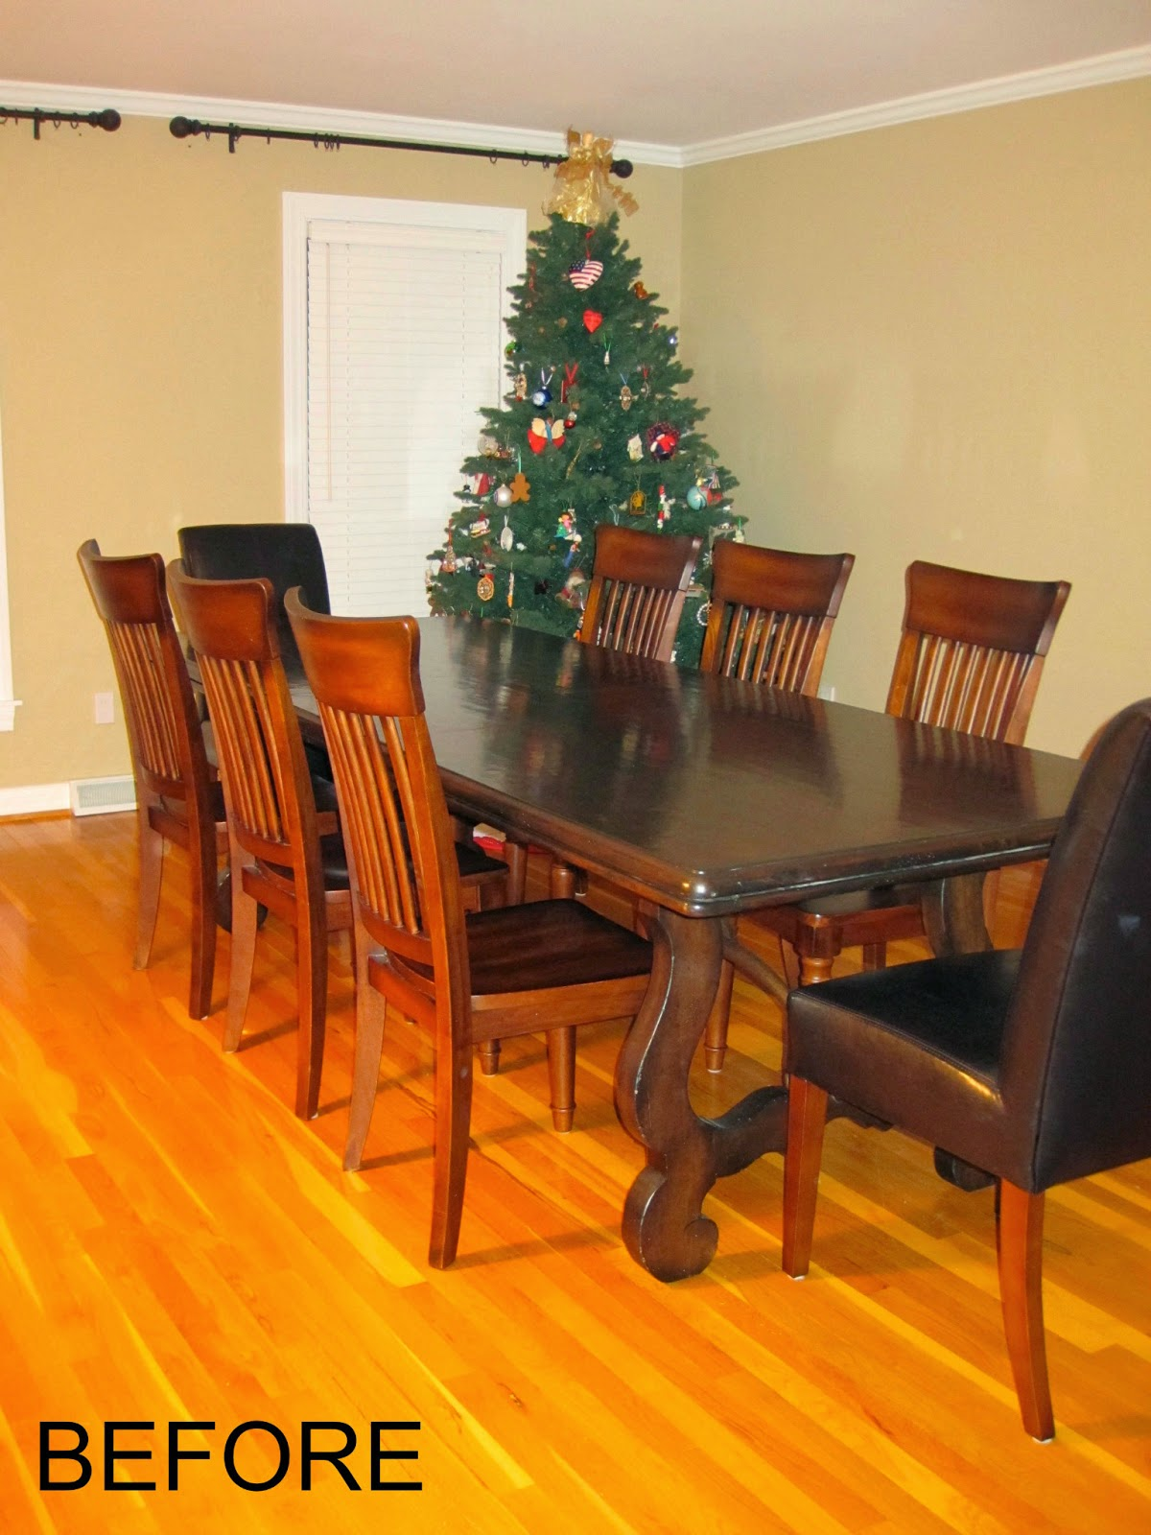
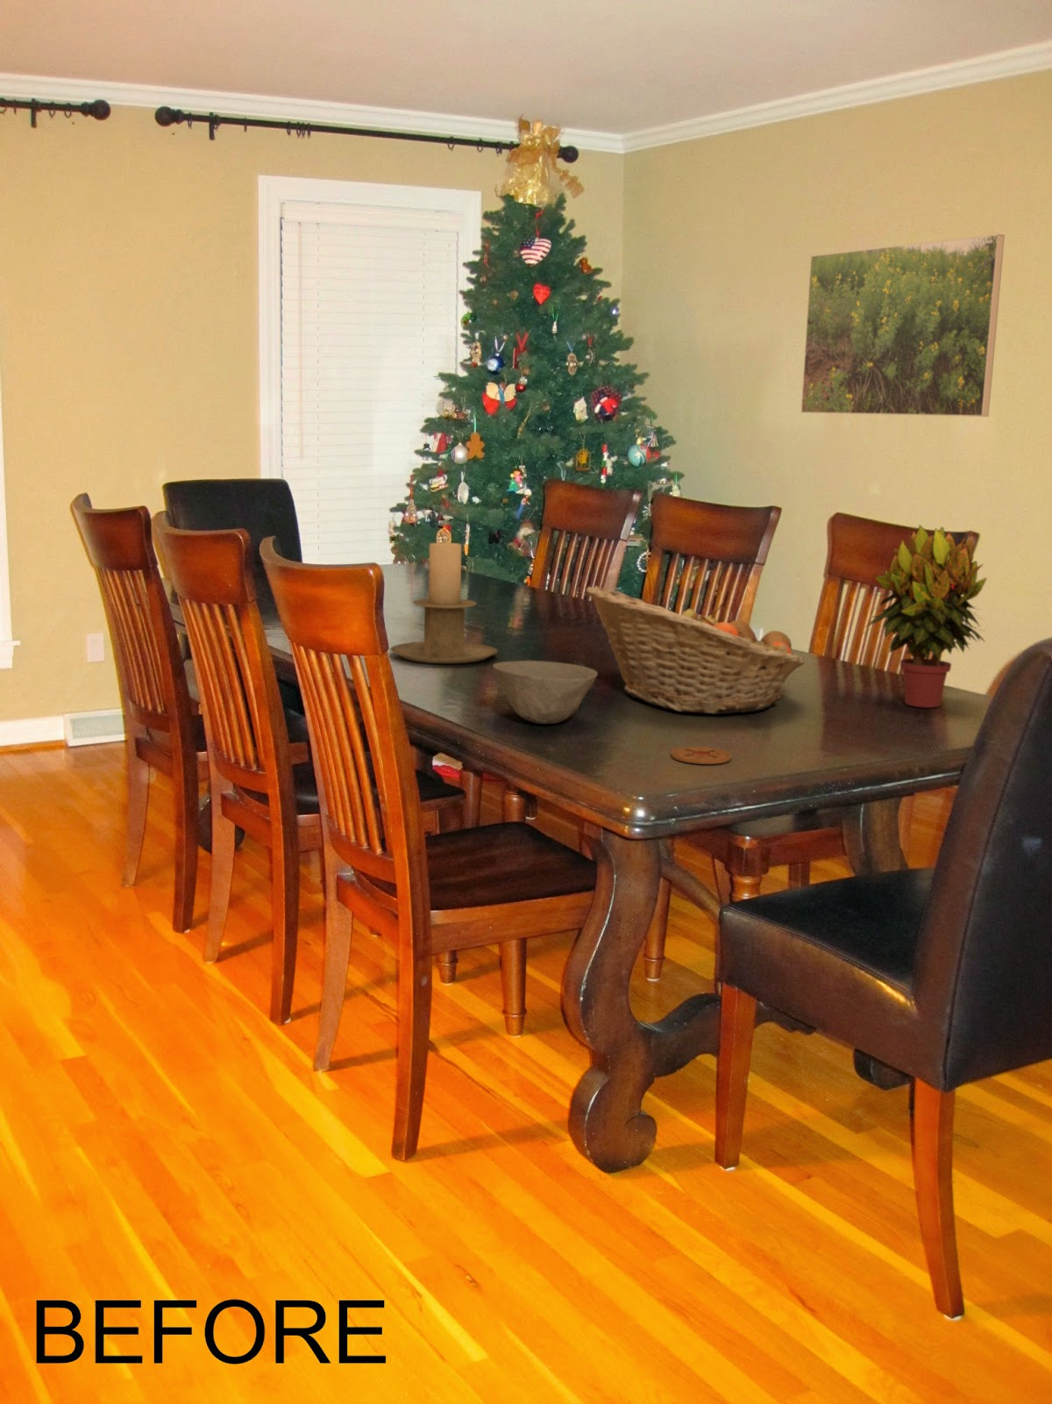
+ candle holder [389,542,498,664]
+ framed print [800,233,1006,418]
+ potted plant [863,524,988,709]
+ fruit basket [585,585,804,715]
+ coaster [670,746,732,765]
+ bowl [492,660,599,725]
